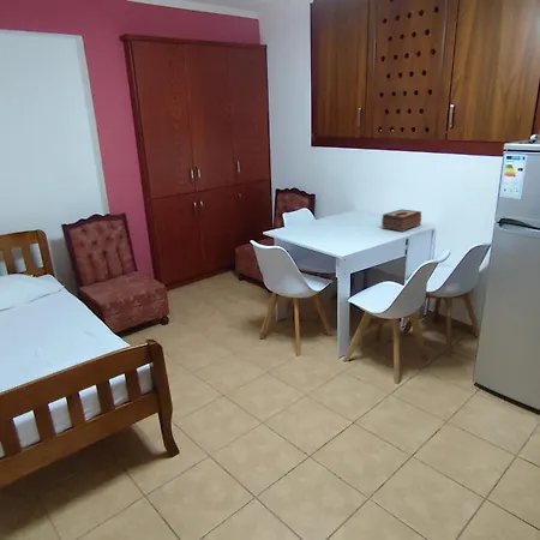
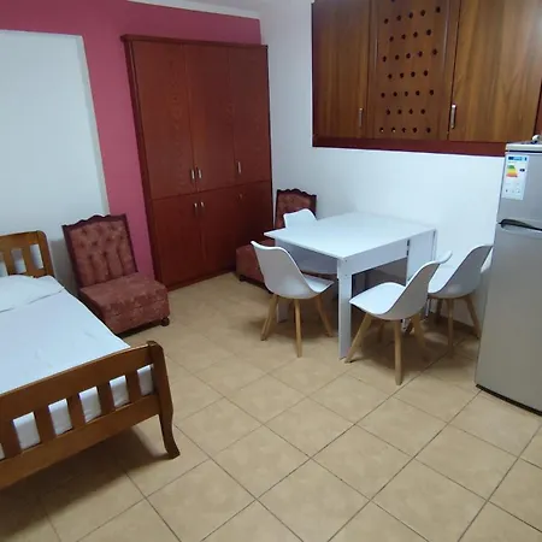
- tissue box [380,208,422,233]
